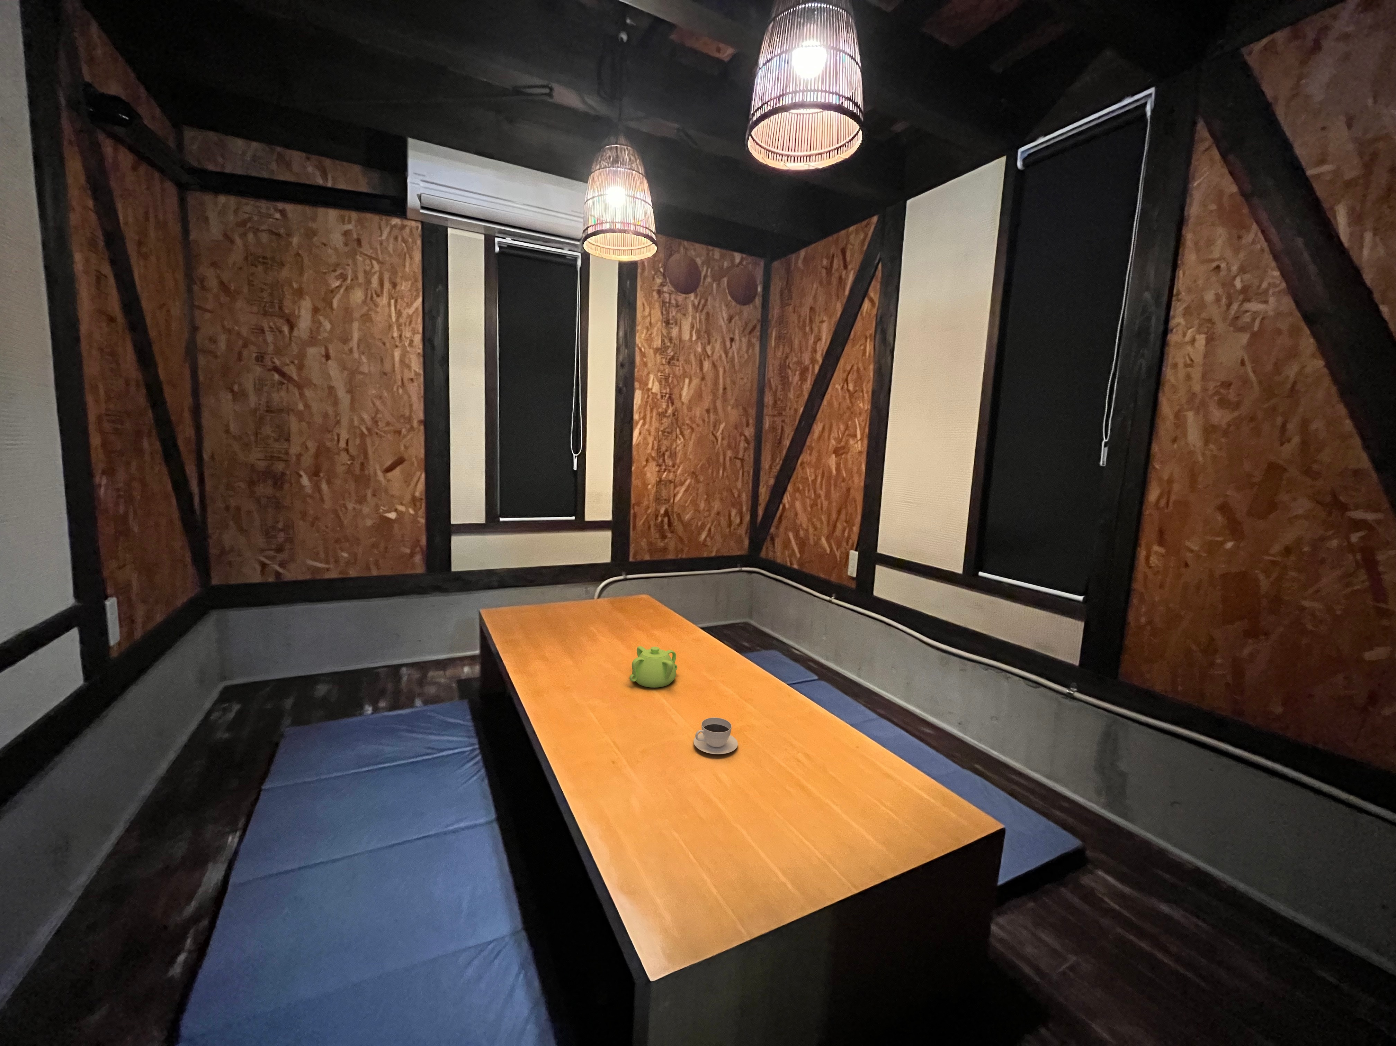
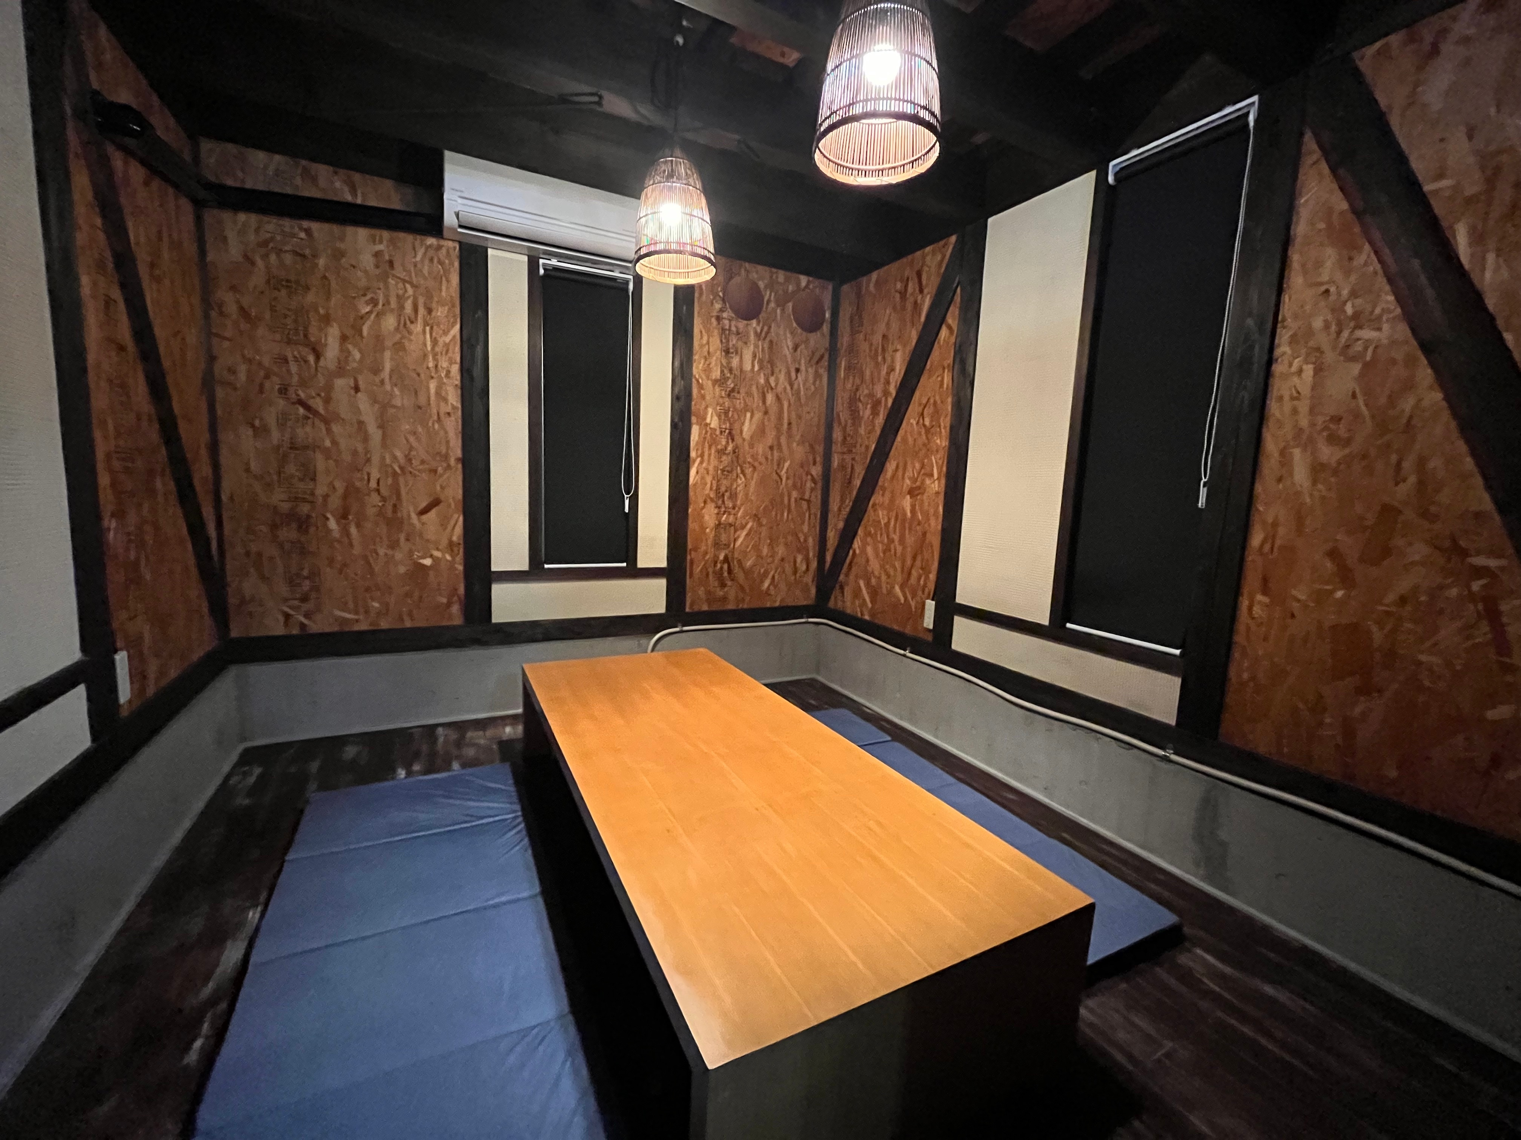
- teapot [629,646,677,688]
- teacup [694,717,739,755]
